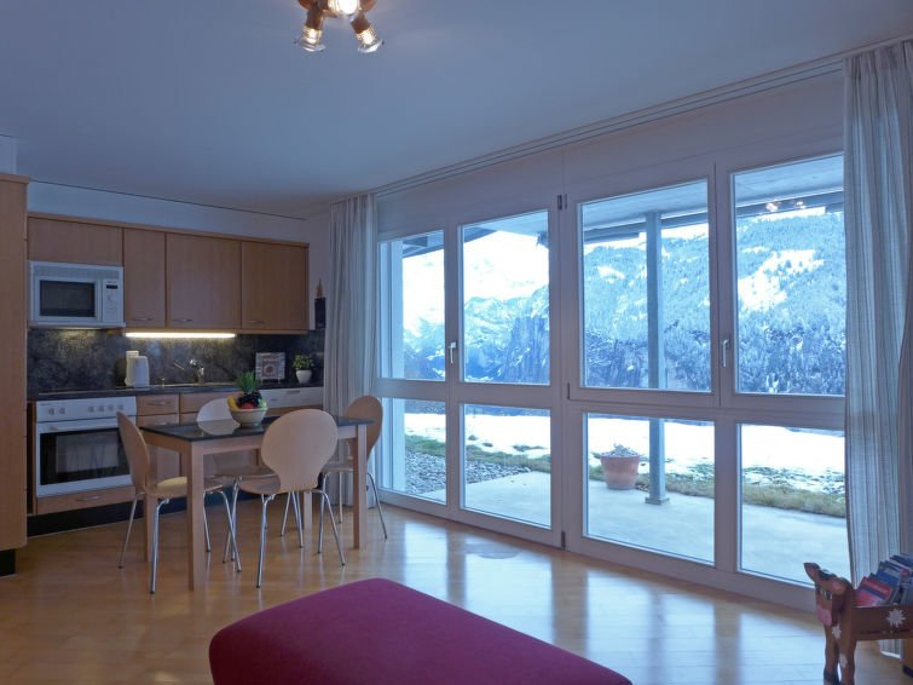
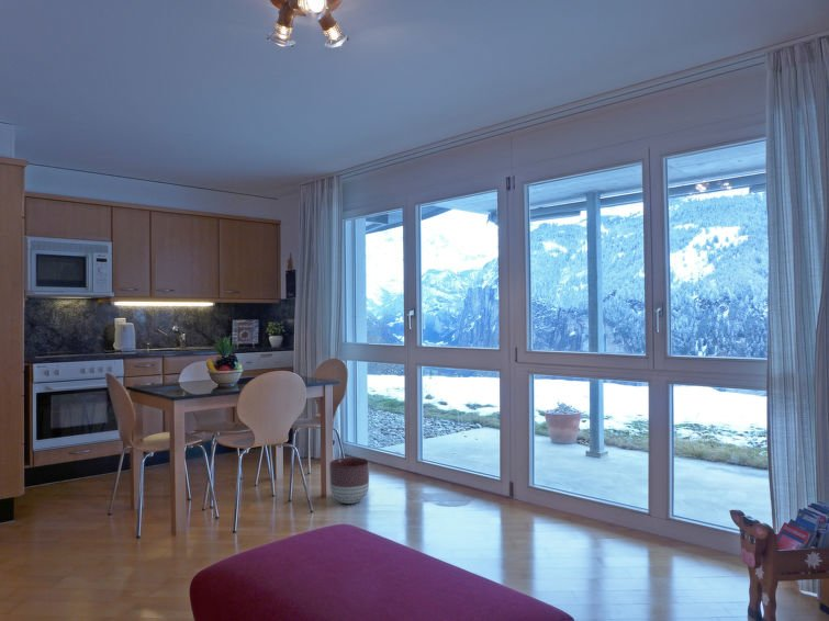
+ planter [328,456,370,505]
